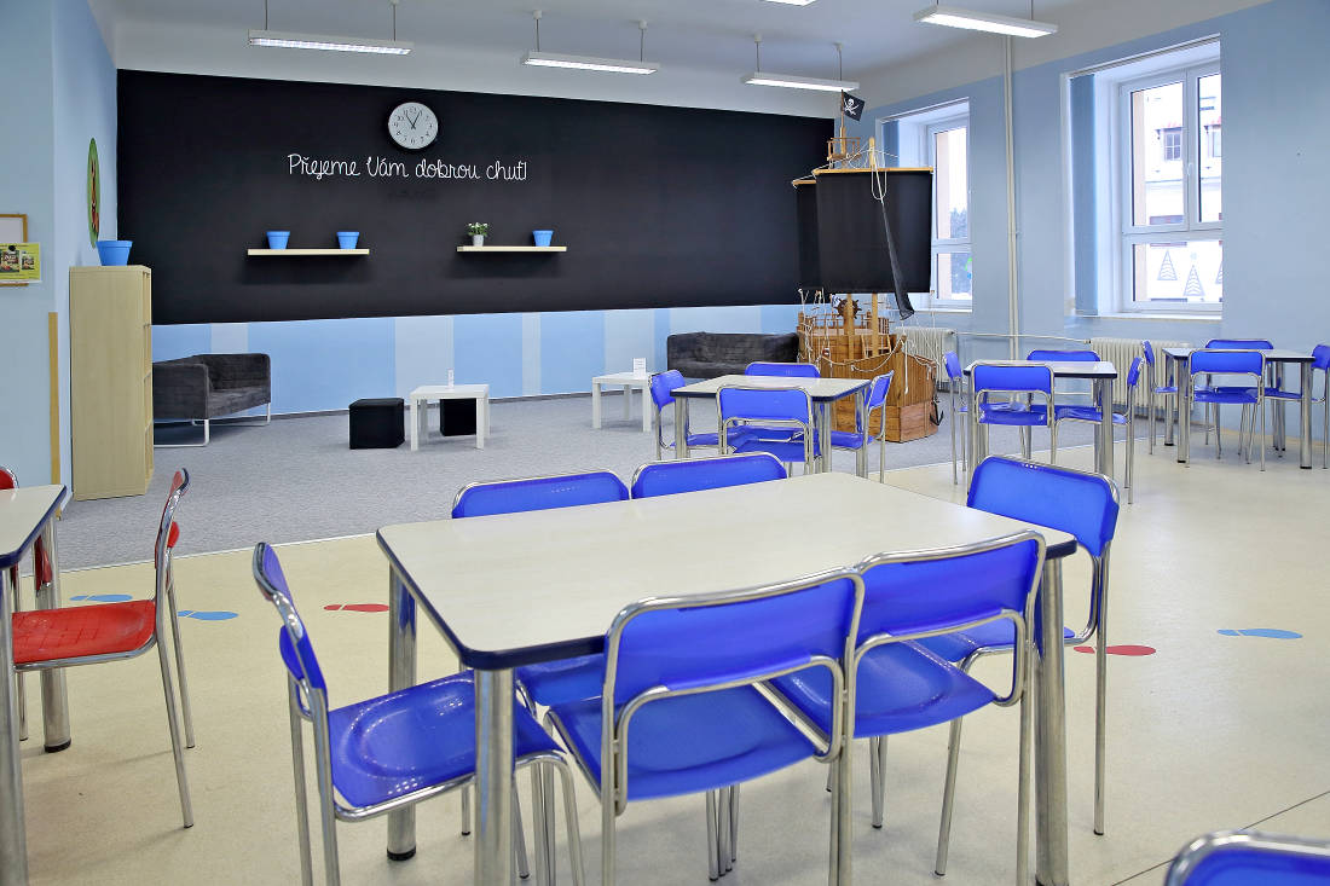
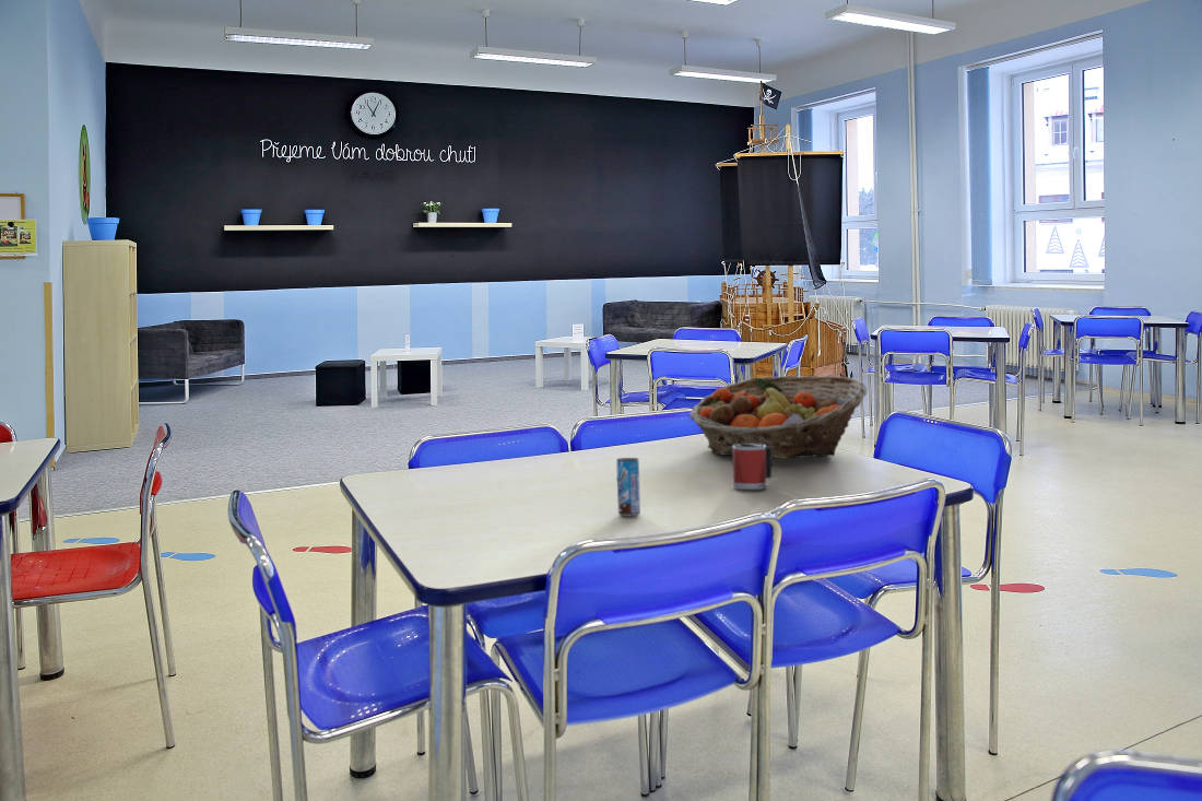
+ mug [732,444,773,491]
+ fruit basket [688,375,868,460]
+ beverage can [615,457,641,517]
